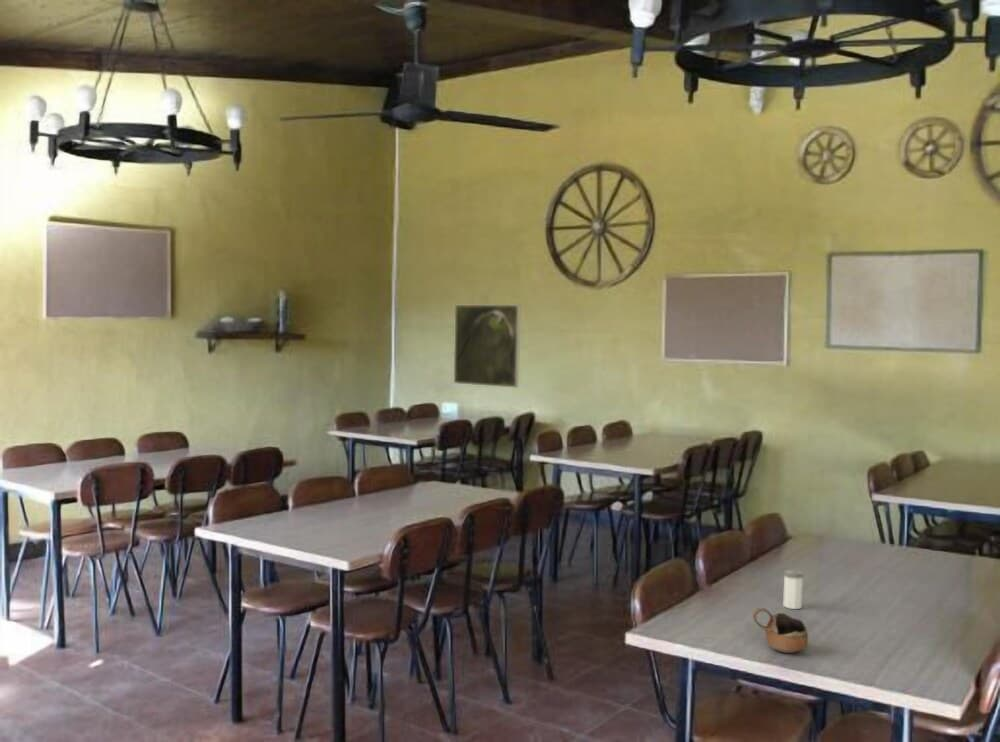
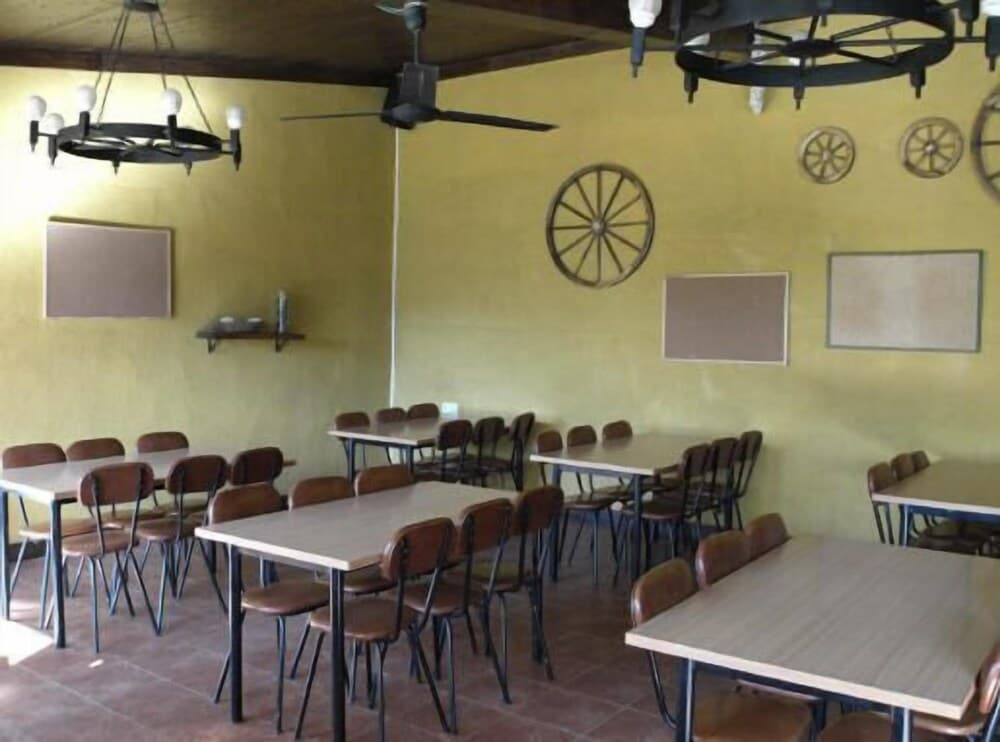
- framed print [453,304,521,389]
- salt shaker [782,569,805,610]
- cup [752,607,809,654]
